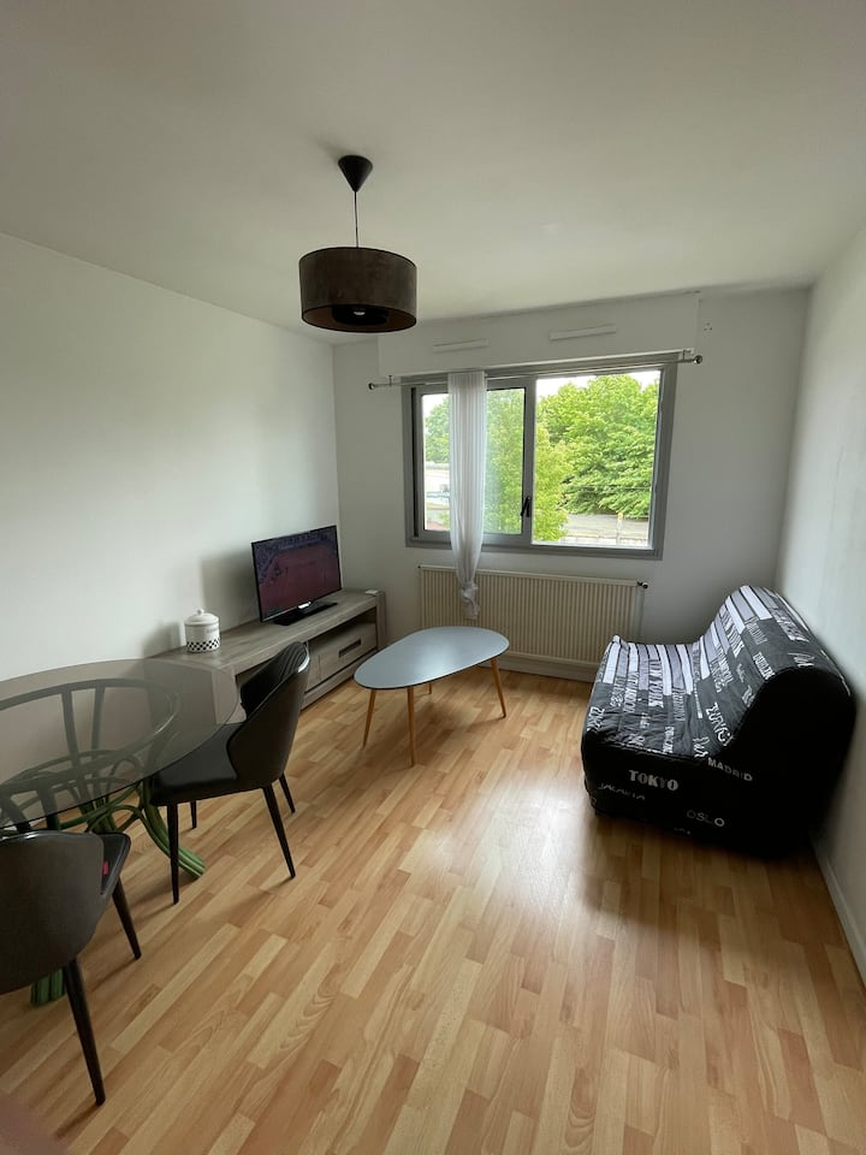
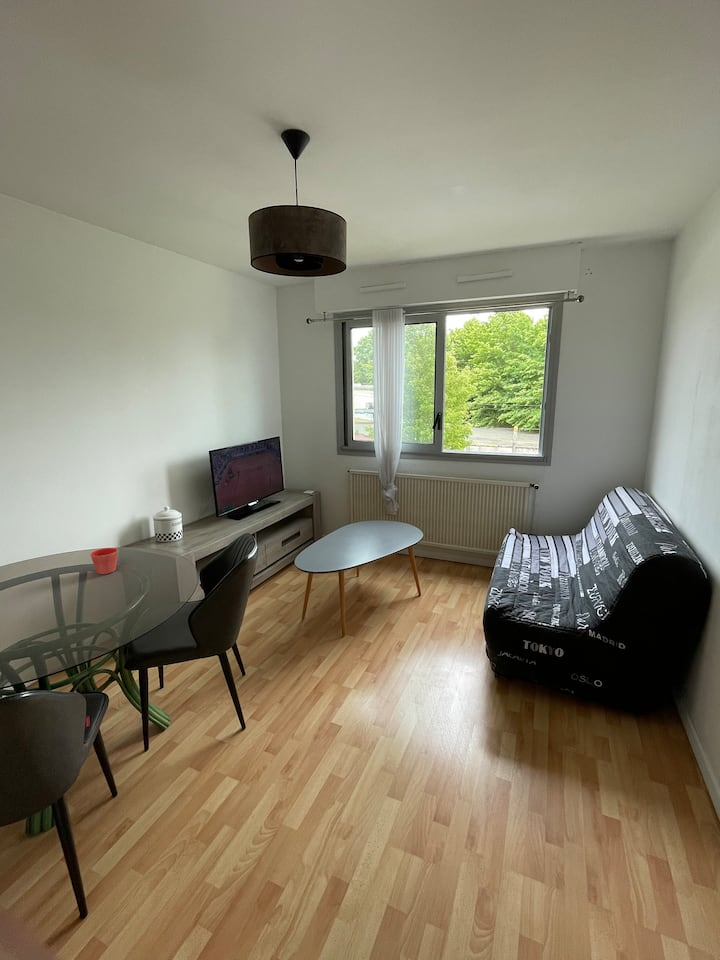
+ flower pot [90,547,119,575]
